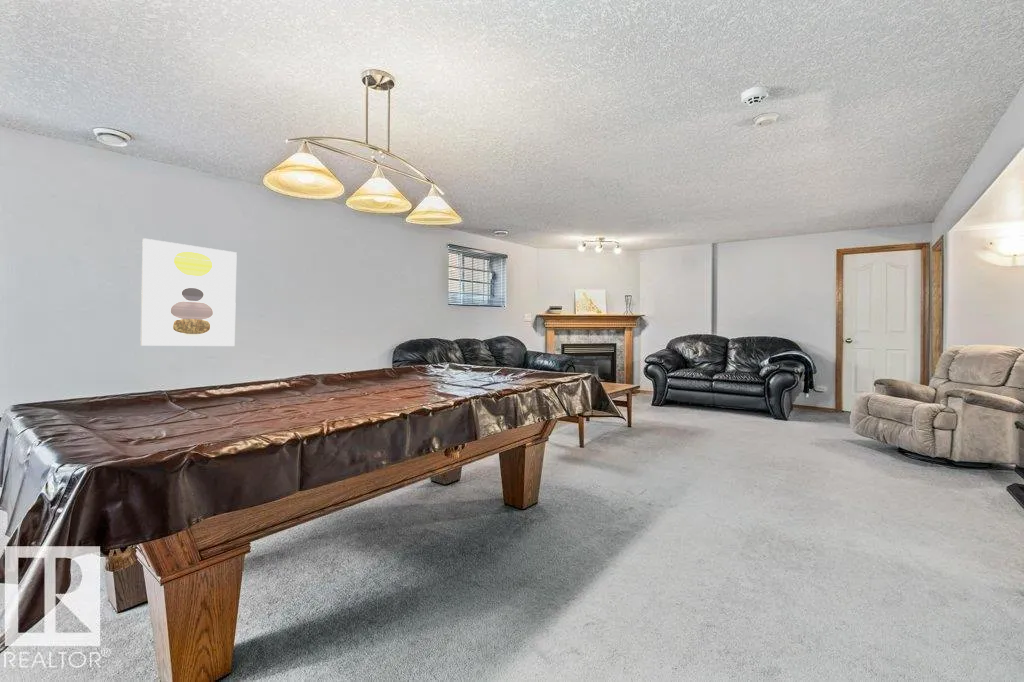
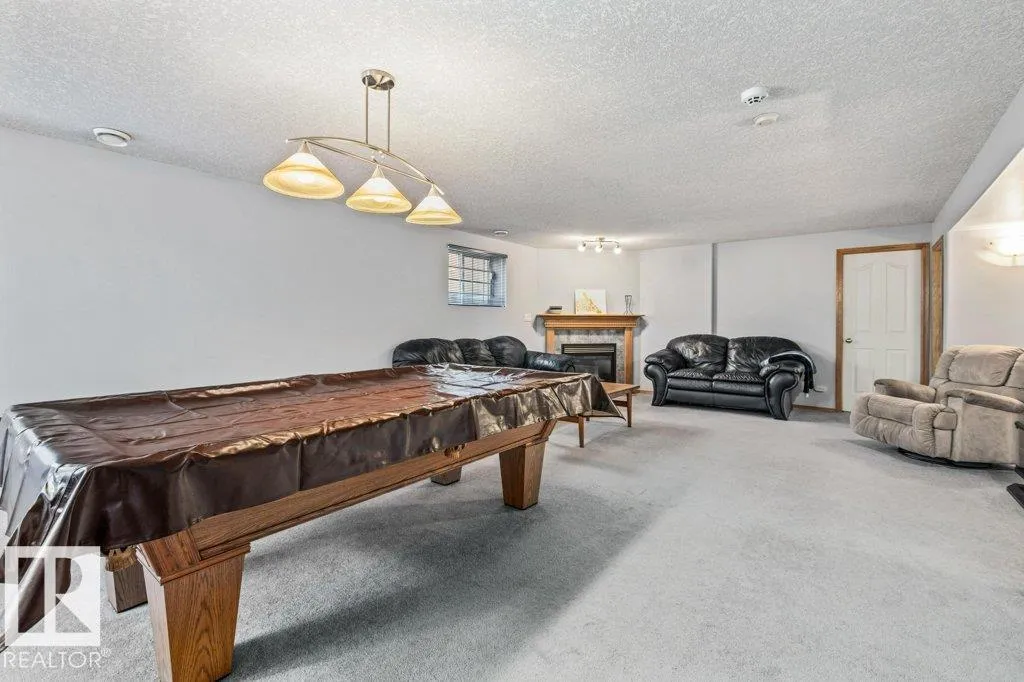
- wall art [139,238,238,347]
